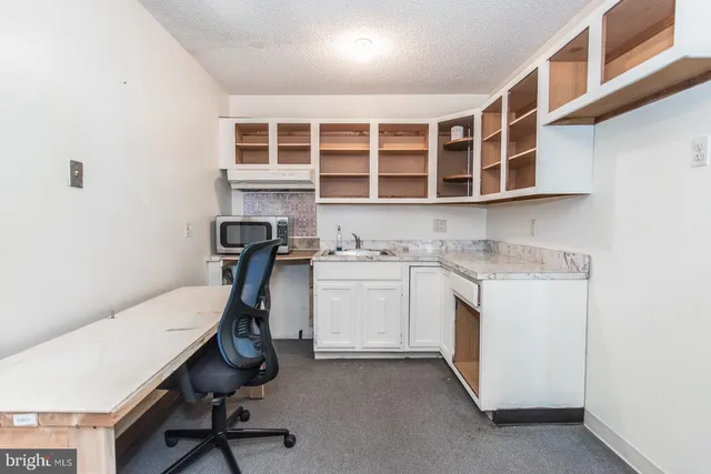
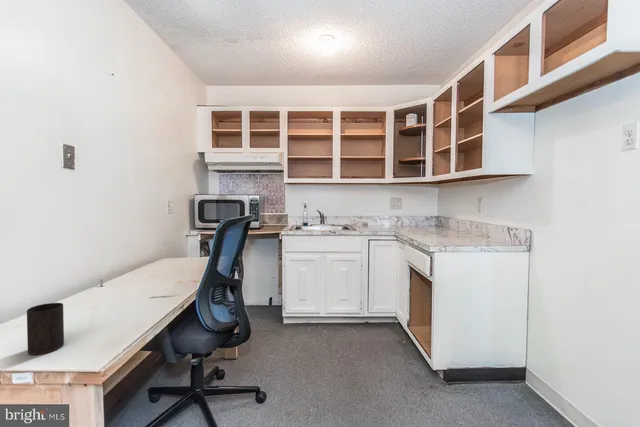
+ cup [26,302,65,356]
